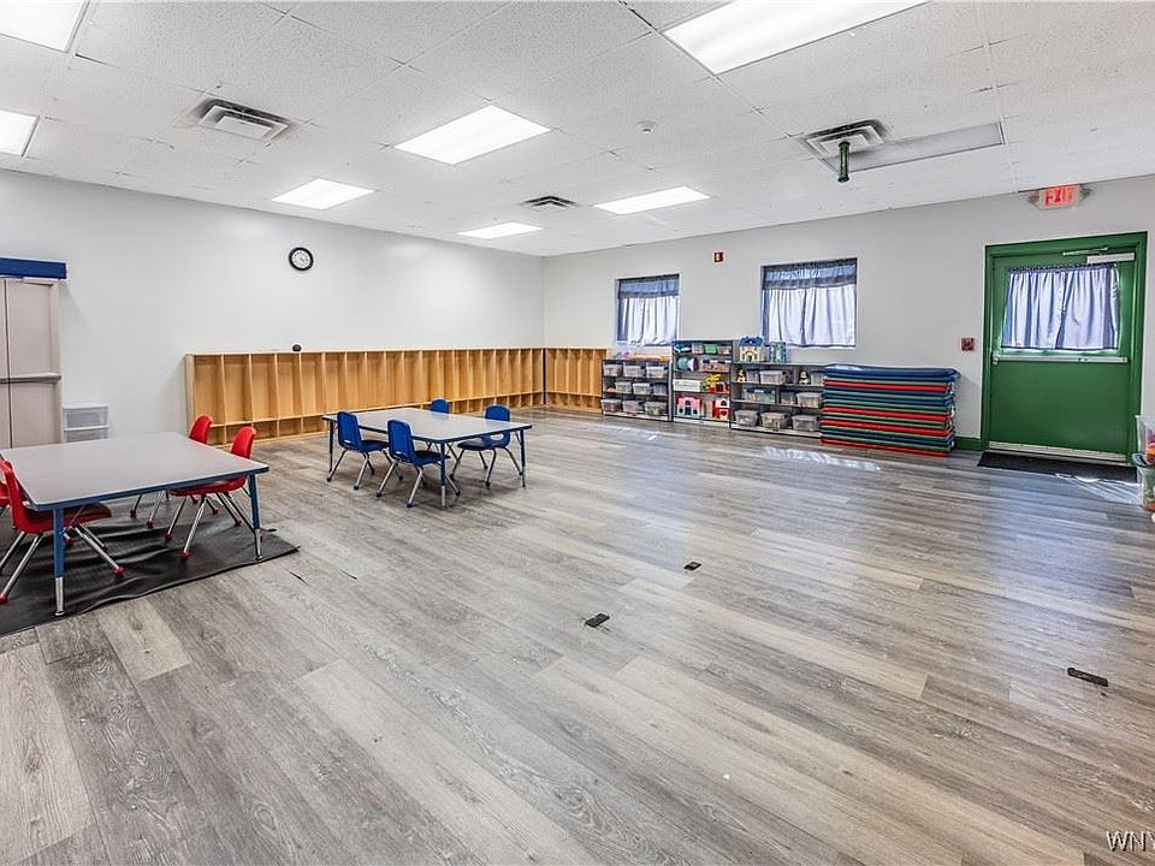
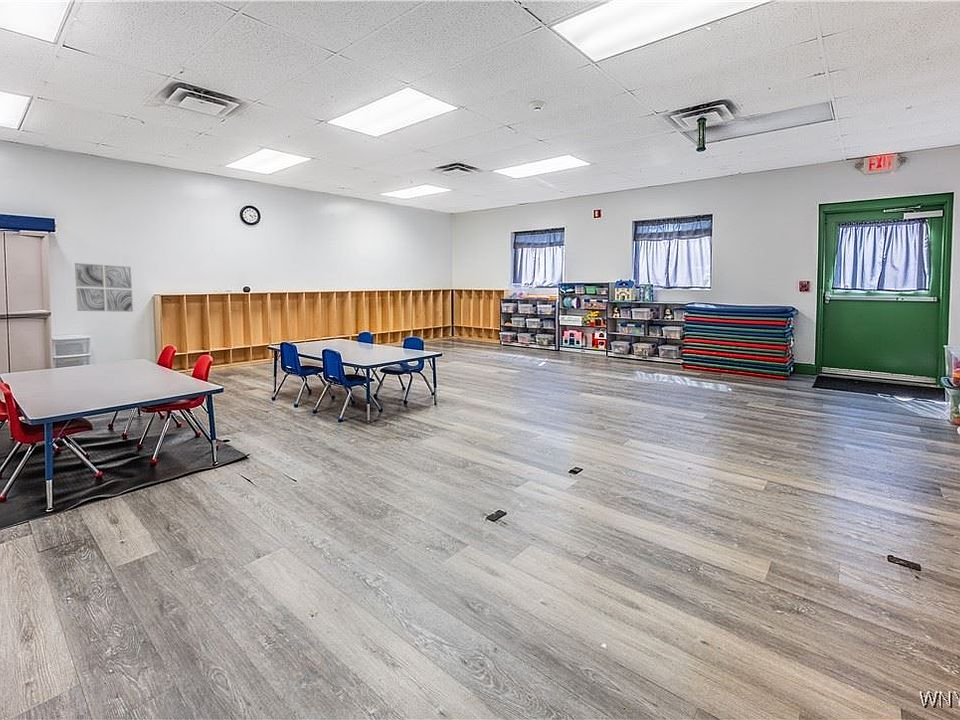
+ wall art [73,262,134,313]
